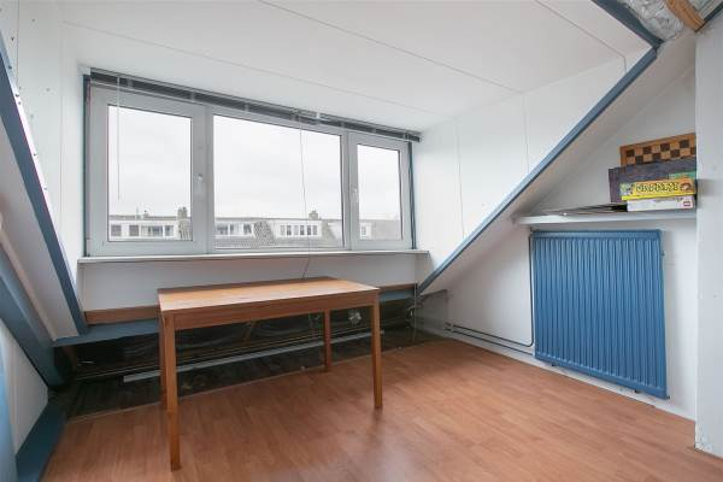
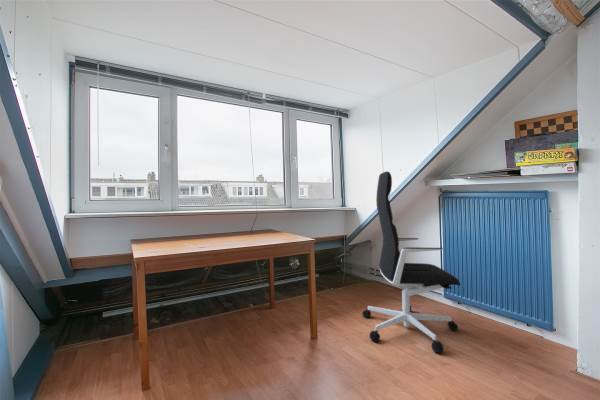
+ office chair [361,170,462,354]
